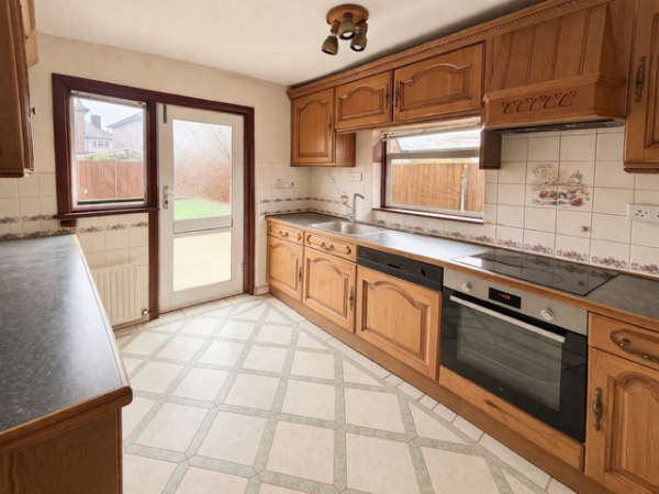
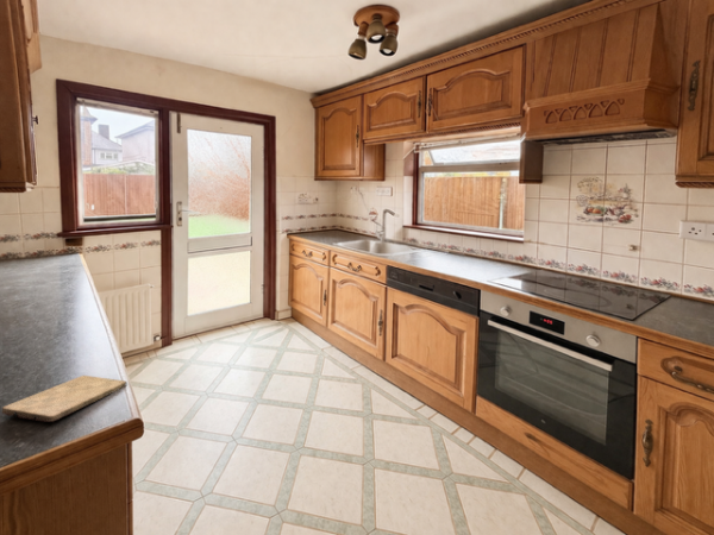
+ cutting board [1,374,127,423]
